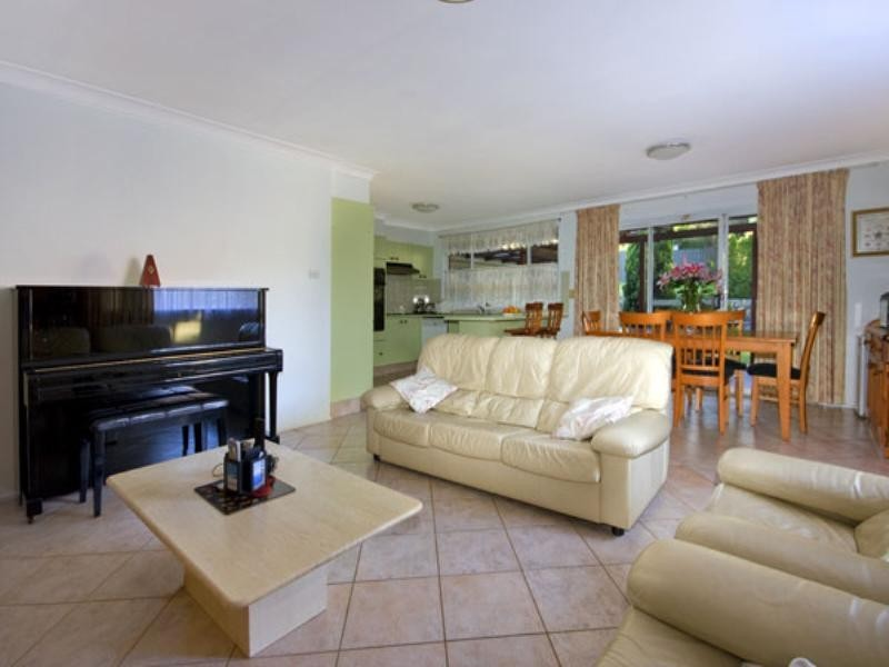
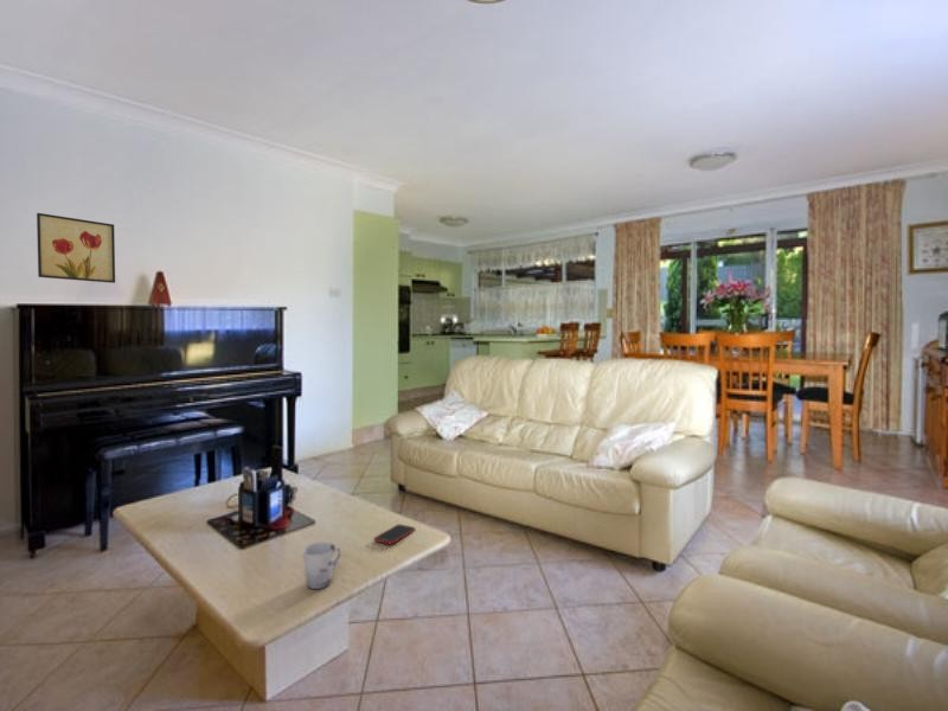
+ cup [302,540,342,590]
+ wall art [36,212,116,284]
+ cell phone [373,524,416,545]
